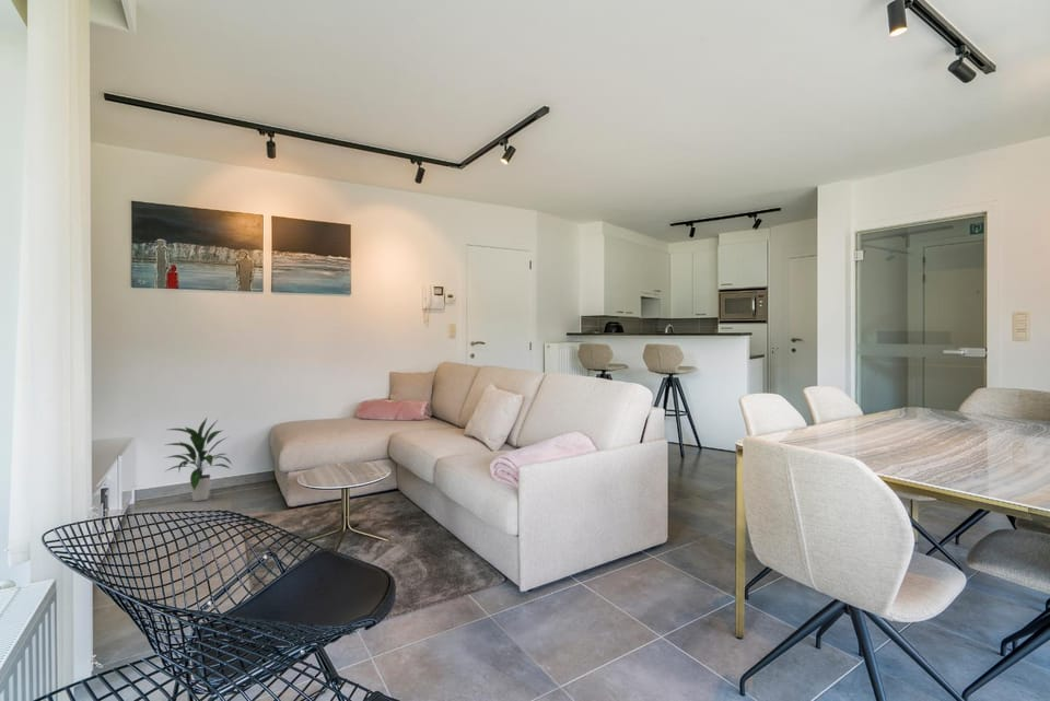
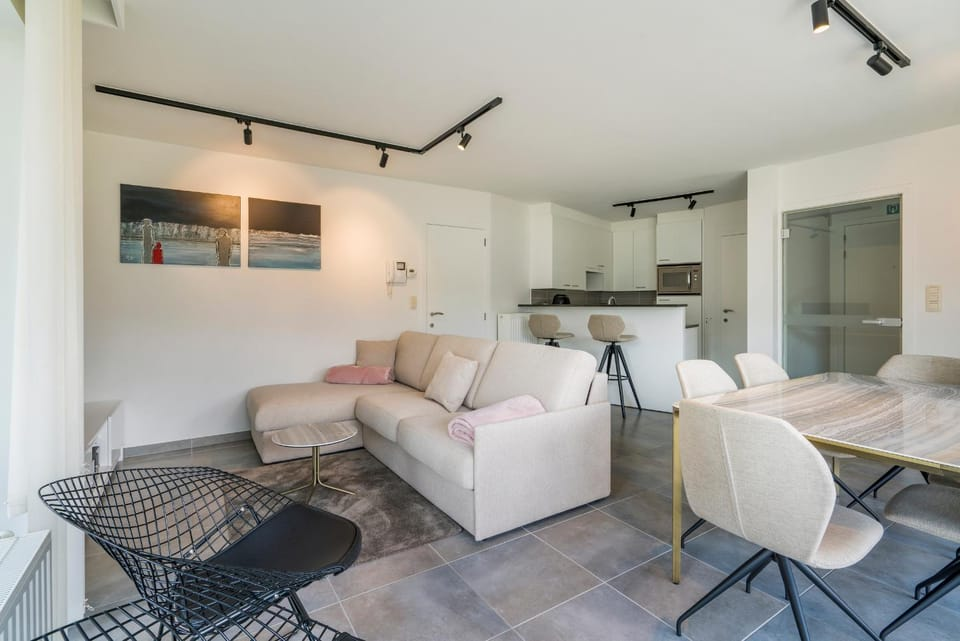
- indoor plant [163,417,233,502]
